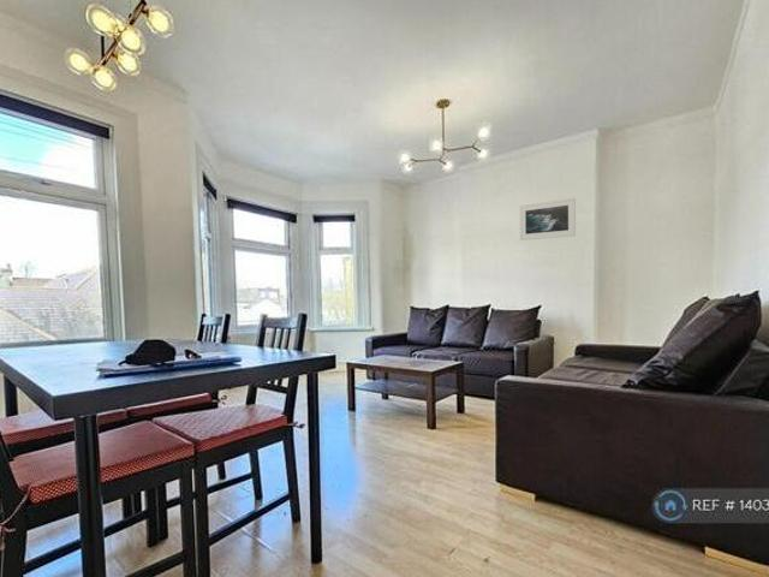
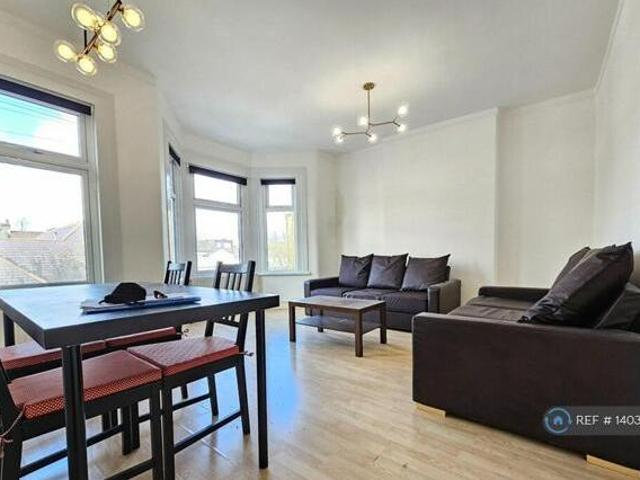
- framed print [519,197,577,242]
